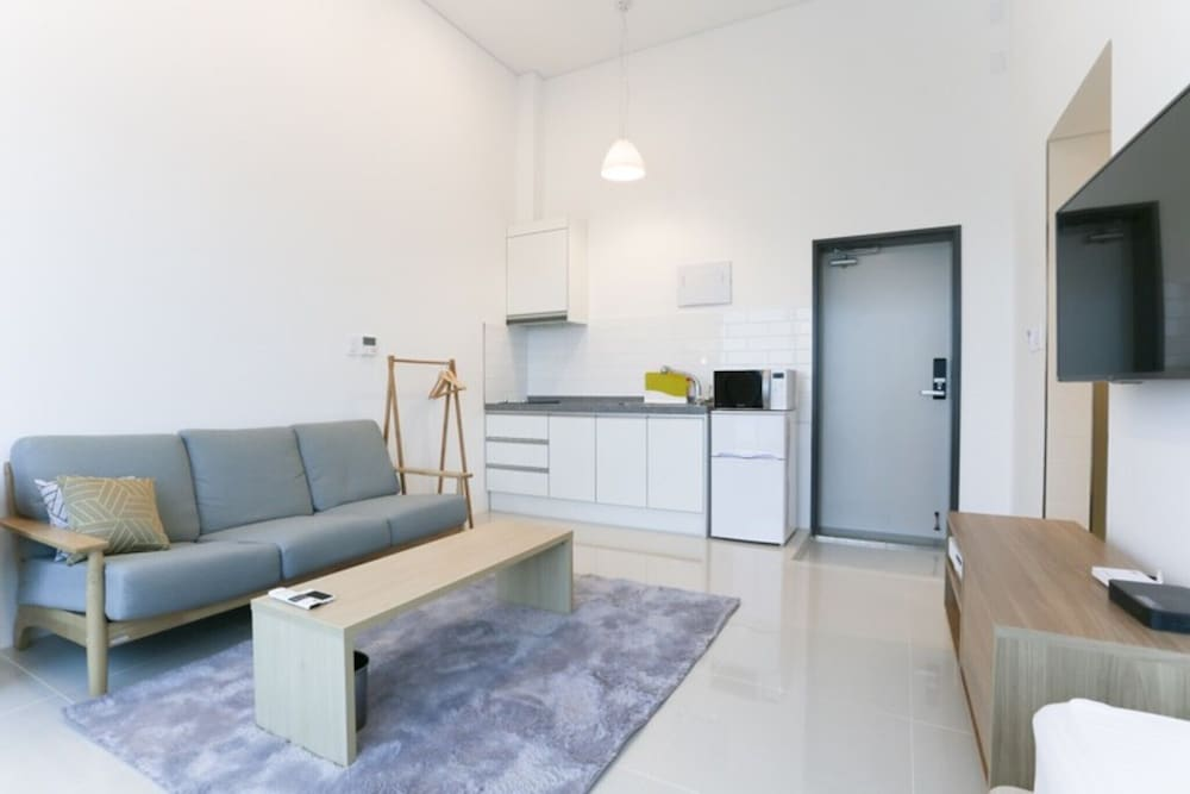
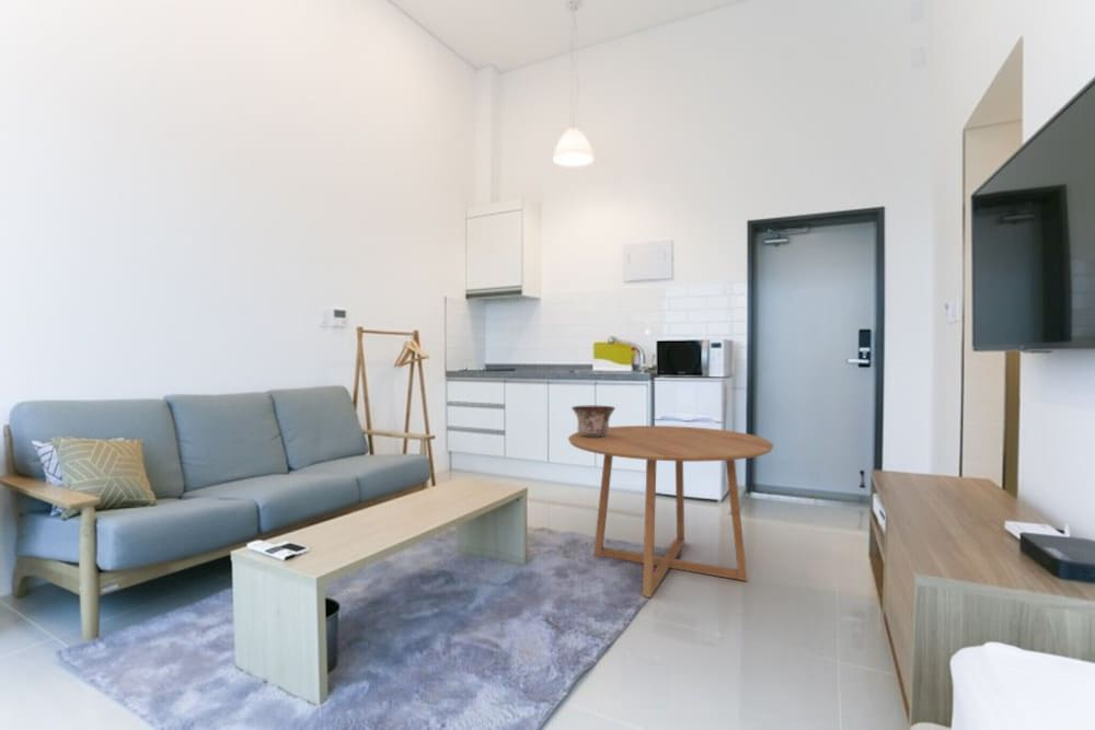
+ dining table [567,425,775,599]
+ bowl [570,405,616,437]
